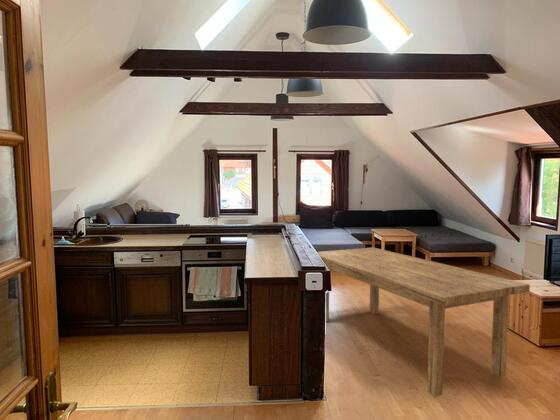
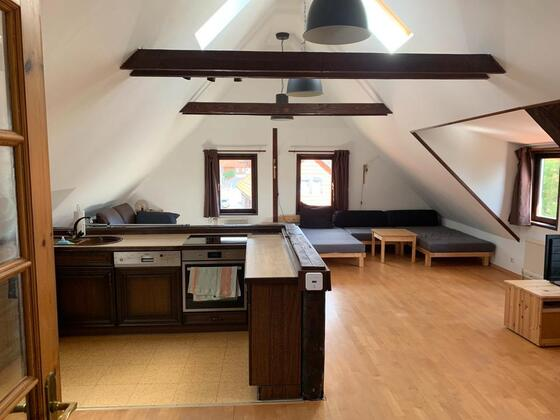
- dining table [317,246,531,398]
